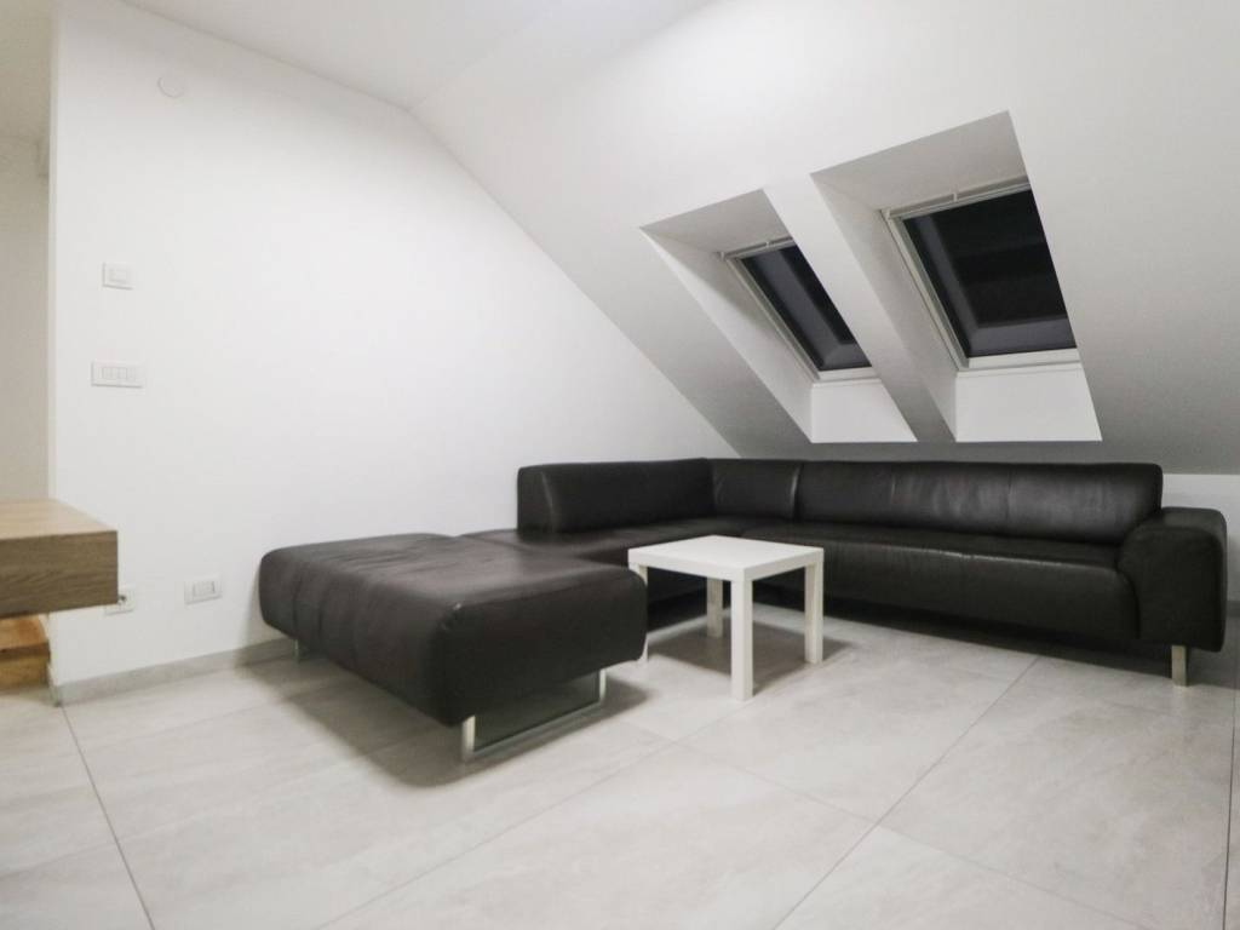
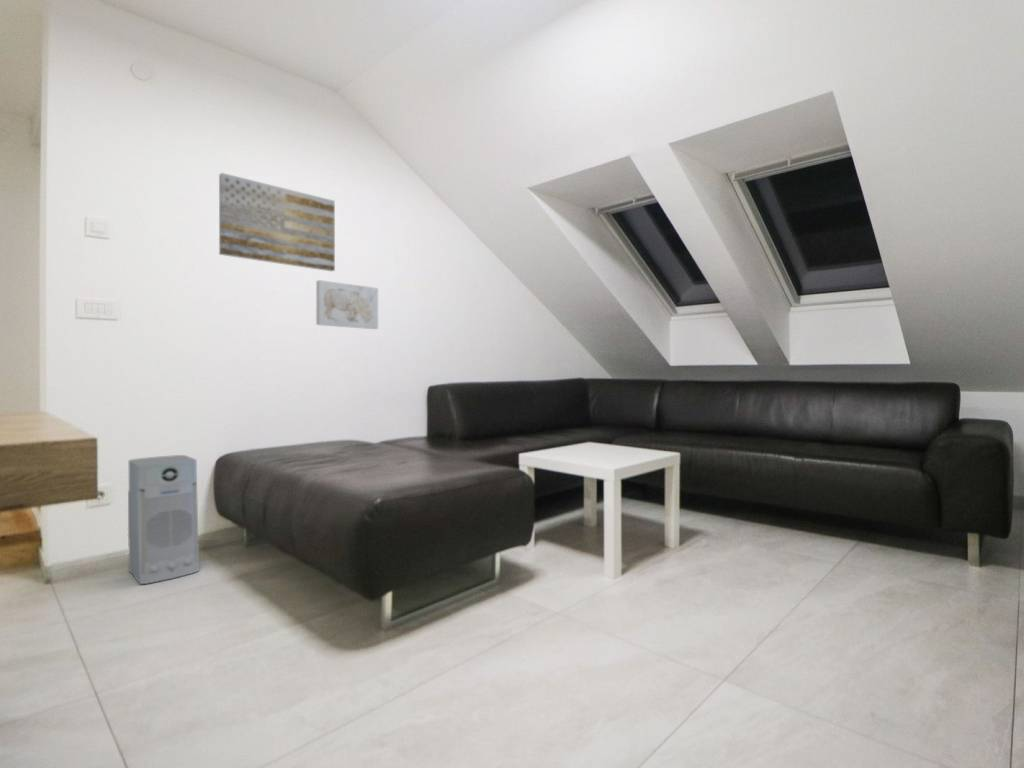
+ wall art [315,279,379,330]
+ wall art [218,172,336,272]
+ air purifier [127,454,200,585]
